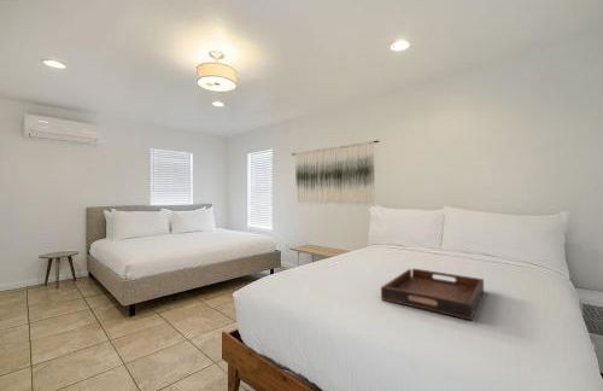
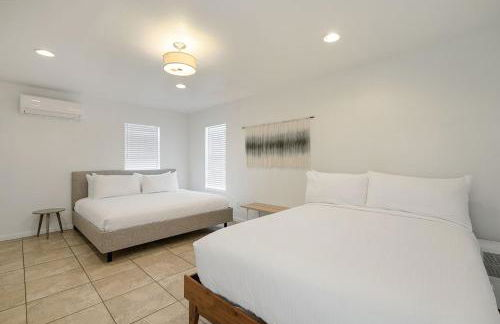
- serving tray [380,268,485,321]
